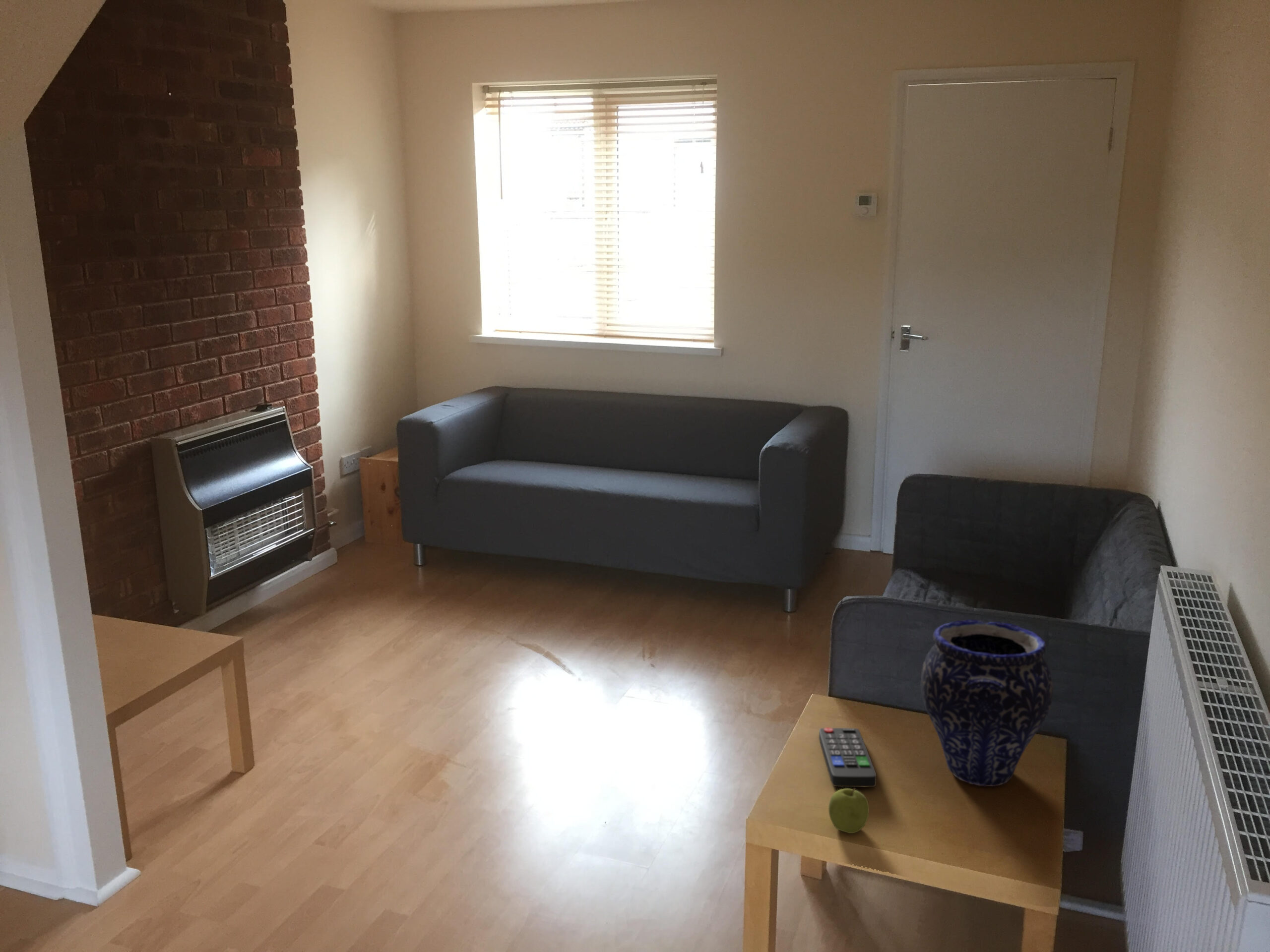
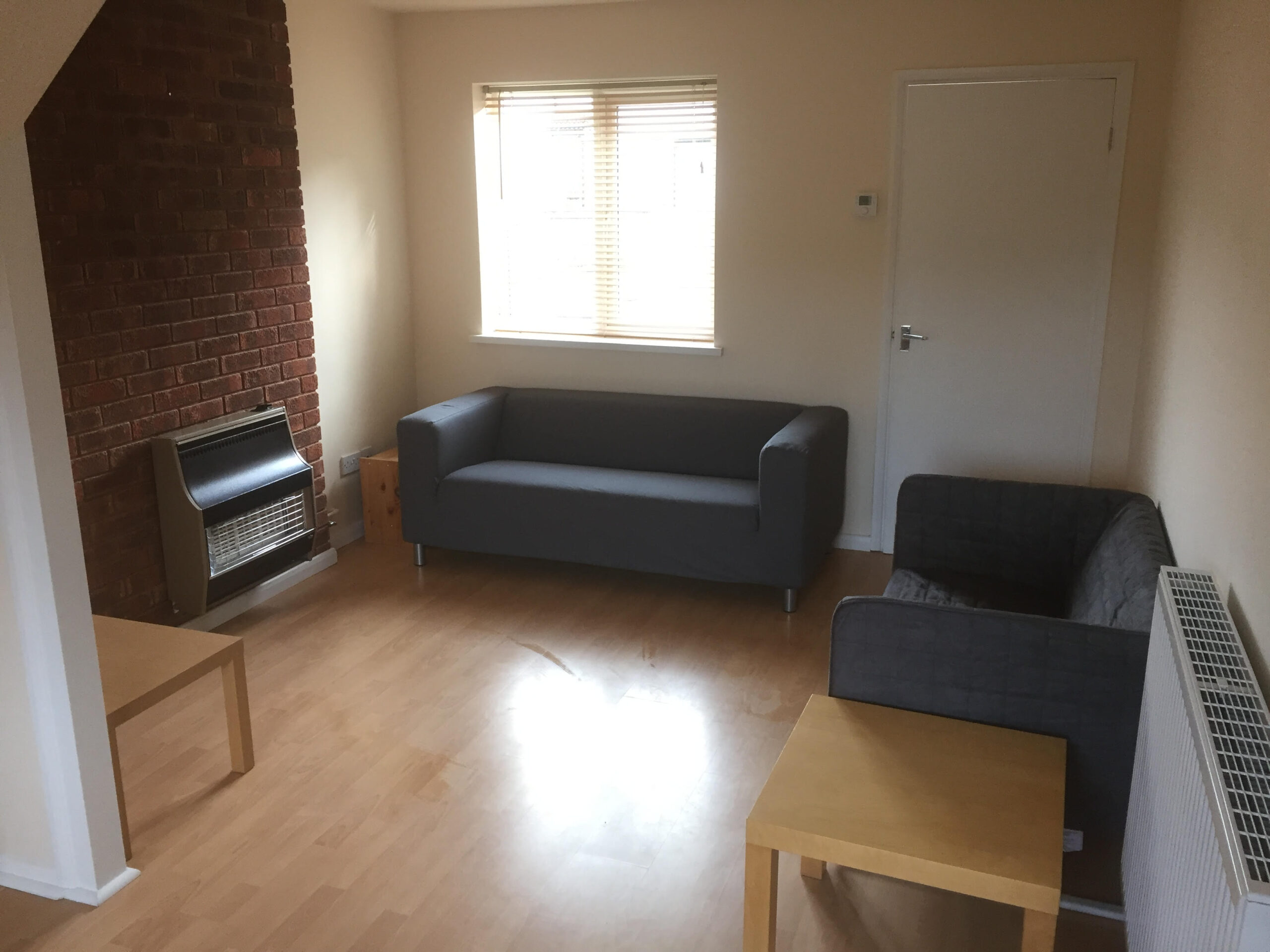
- fruit [828,787,870,834]
- vase [920,619,1054,787]
- remote control [819,727,877,787]
